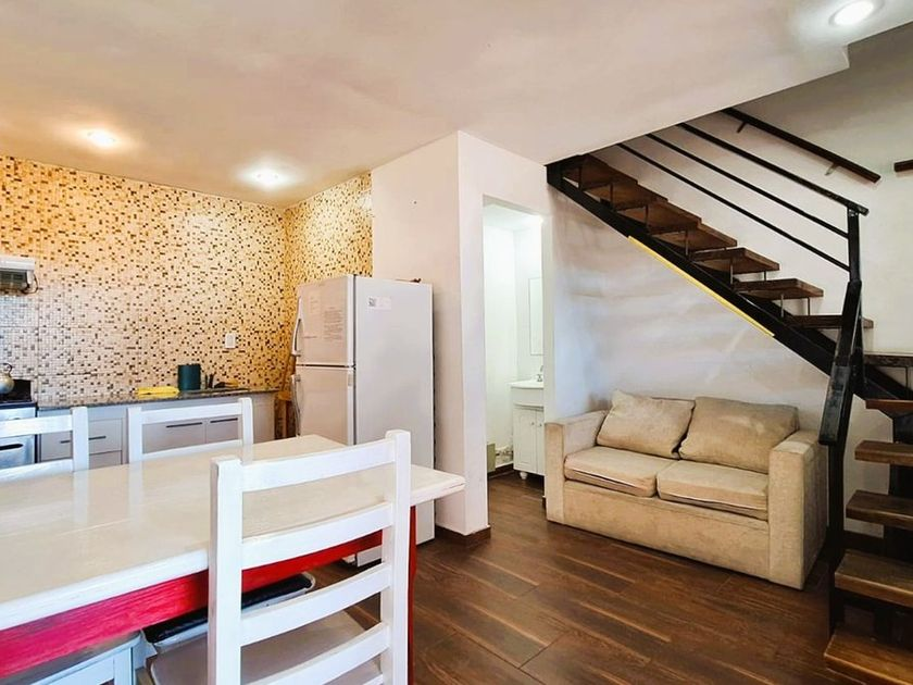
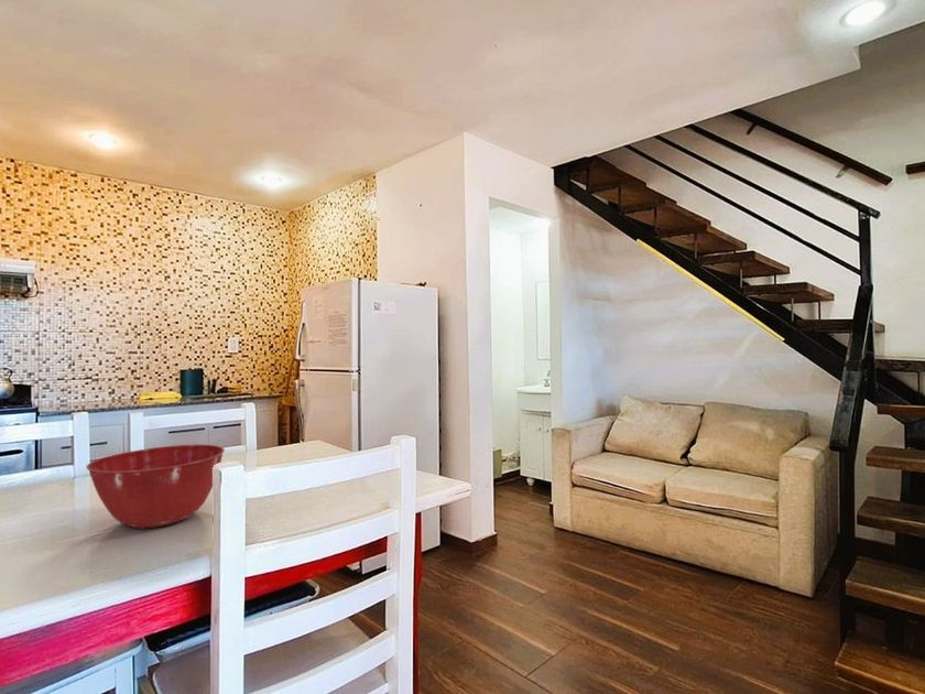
+ mixing bowl [86,444,226,529]
